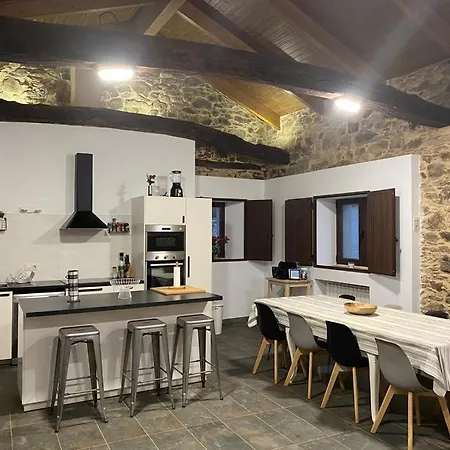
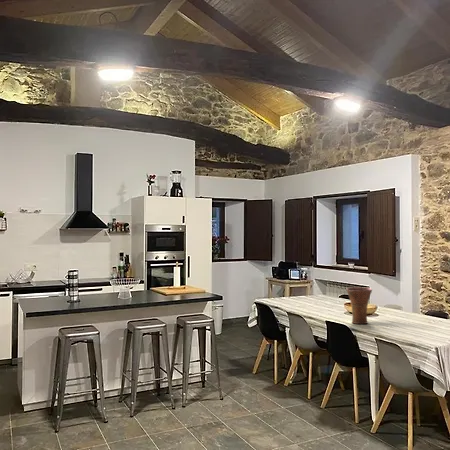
+ vase [345,286,373,325]
